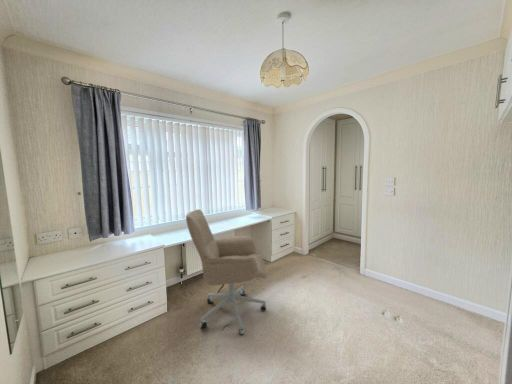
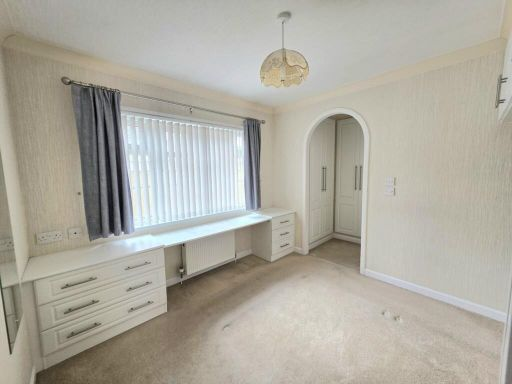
- office chair [185,208,268,336]
